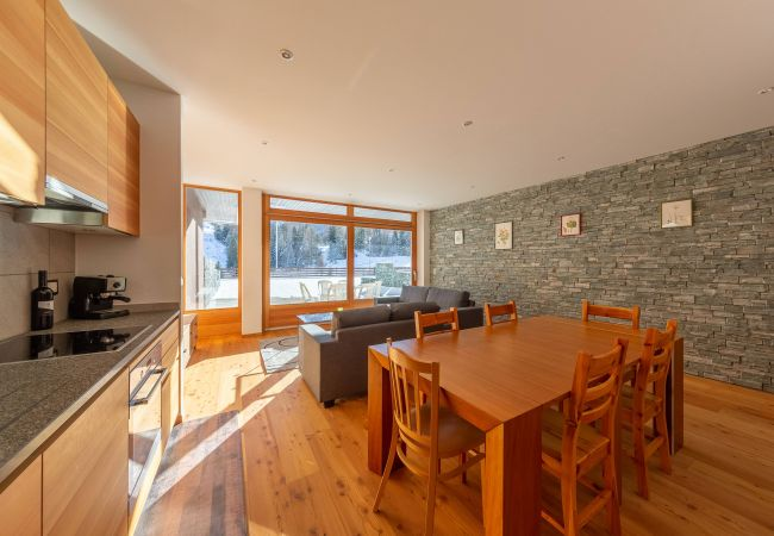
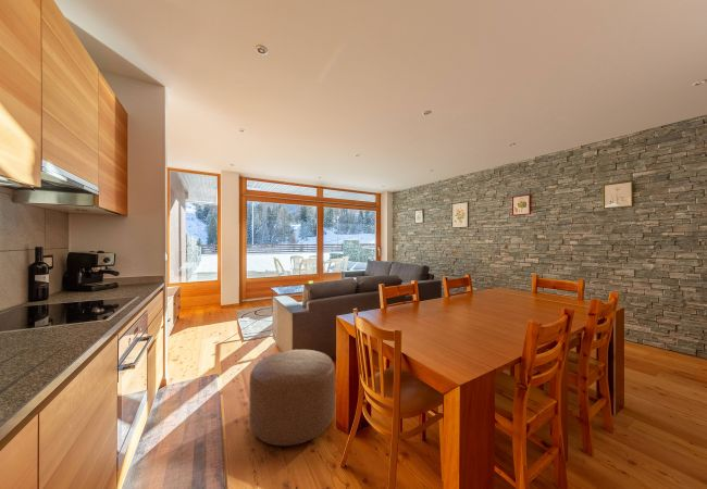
+ ottoman [248,349,336,447]
